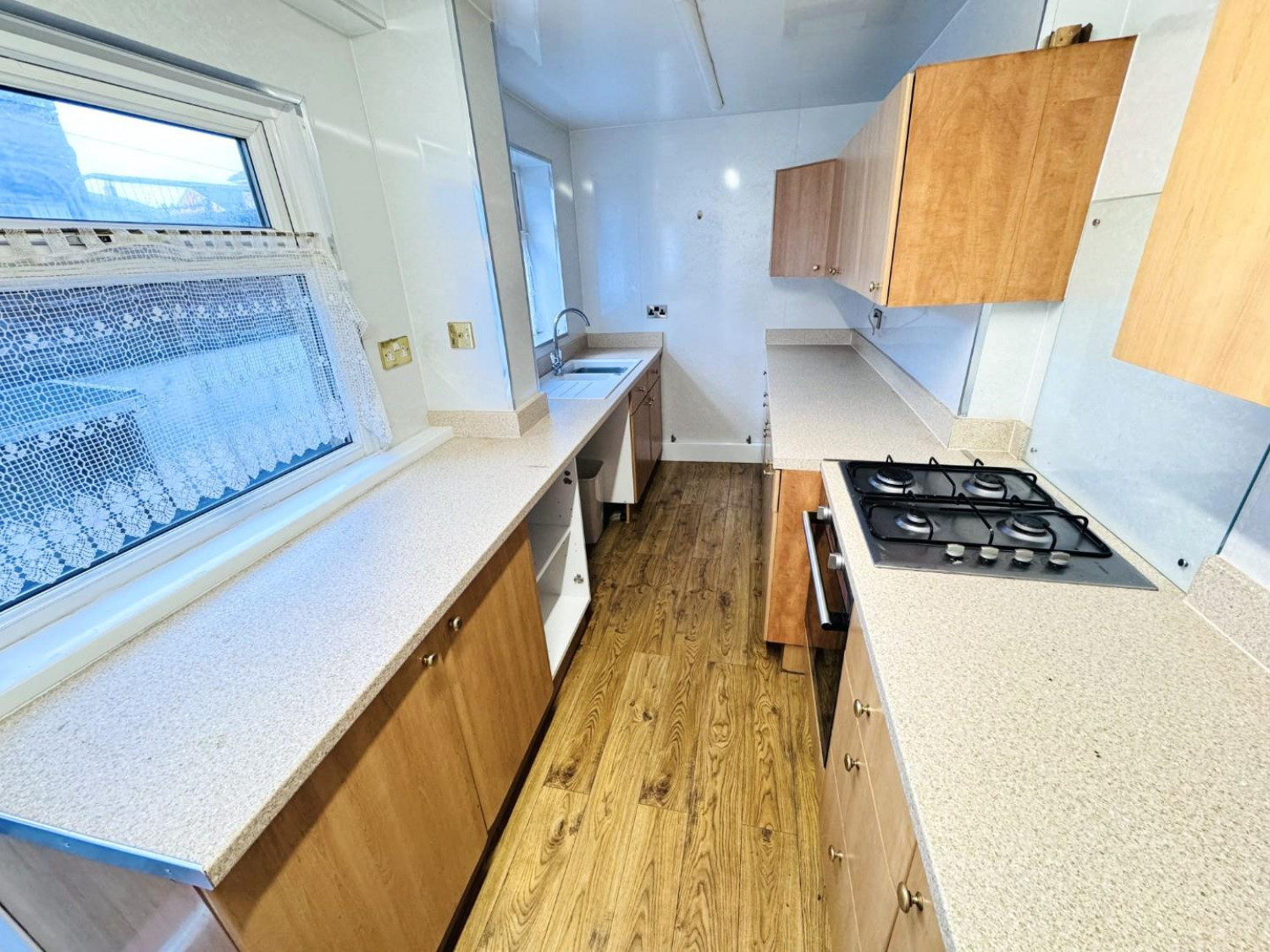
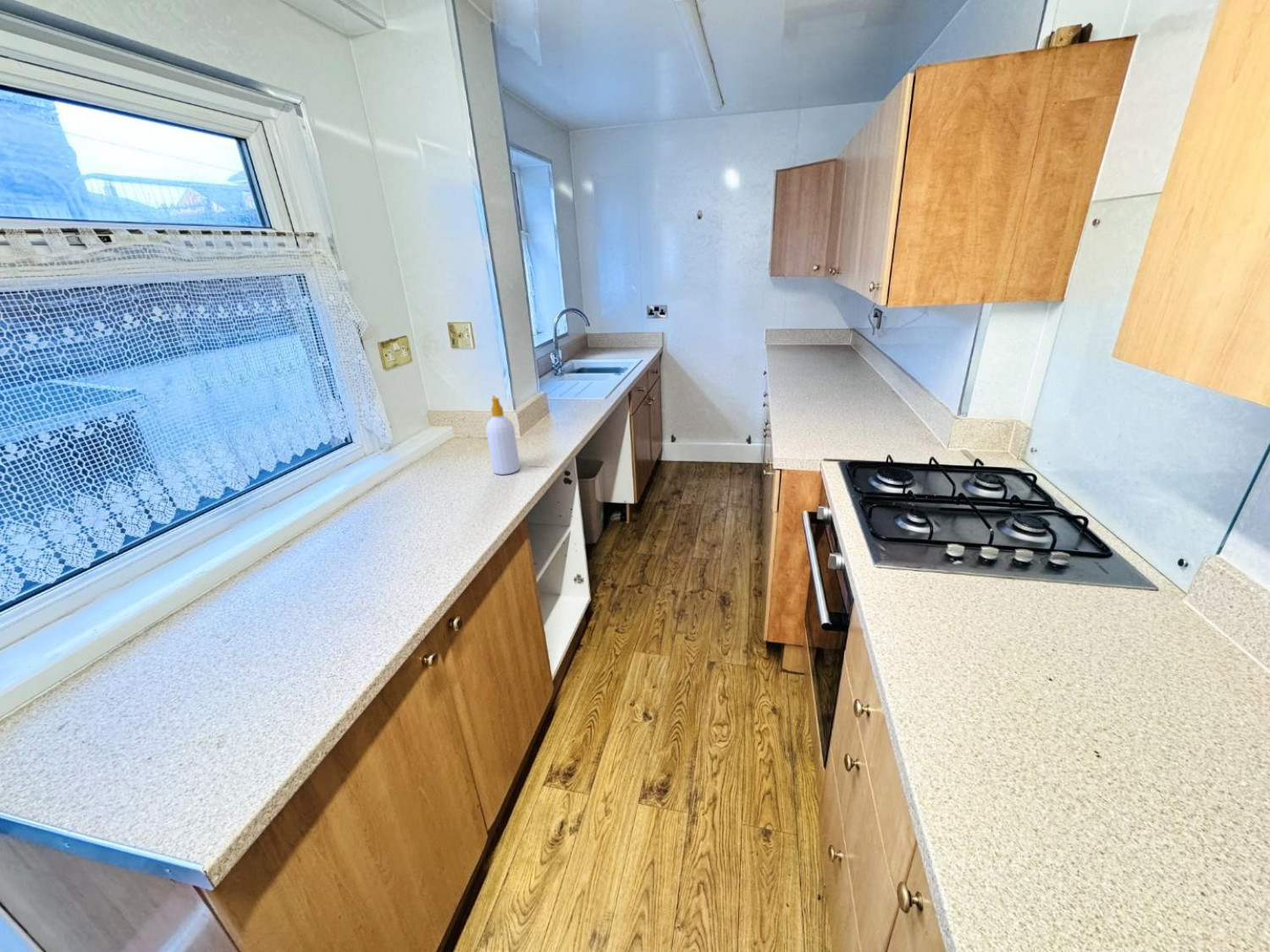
+ soap bottle [485,394,521,476]
